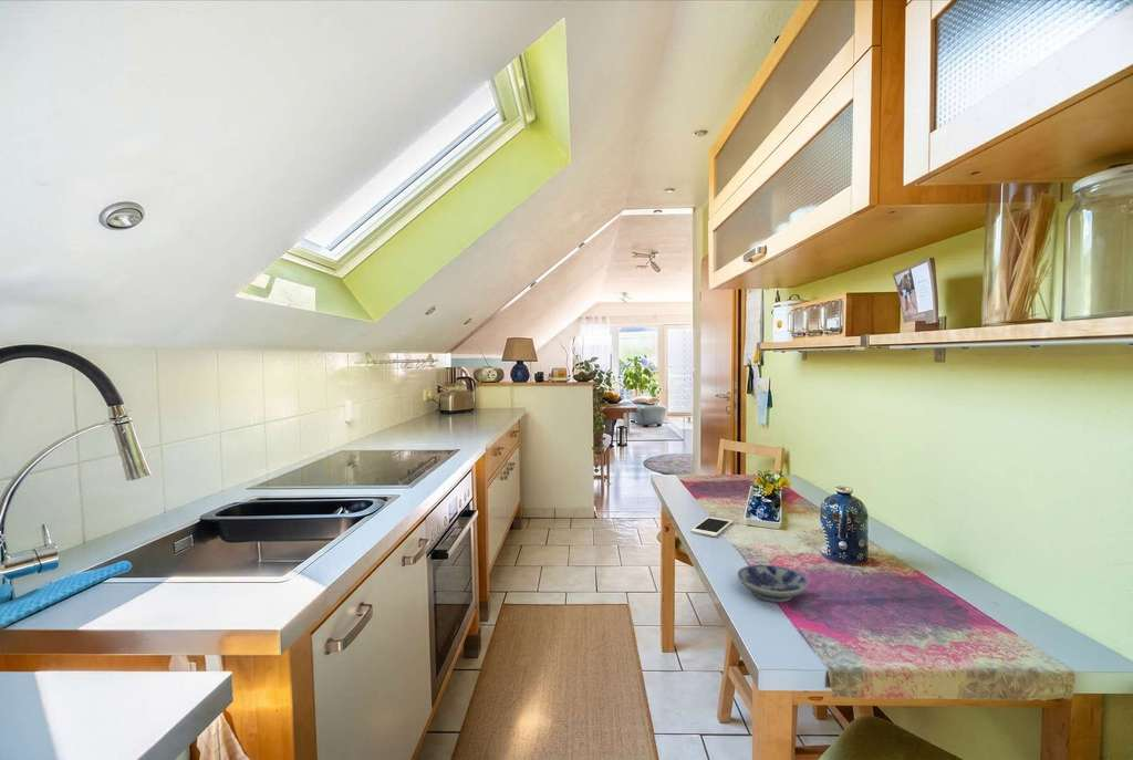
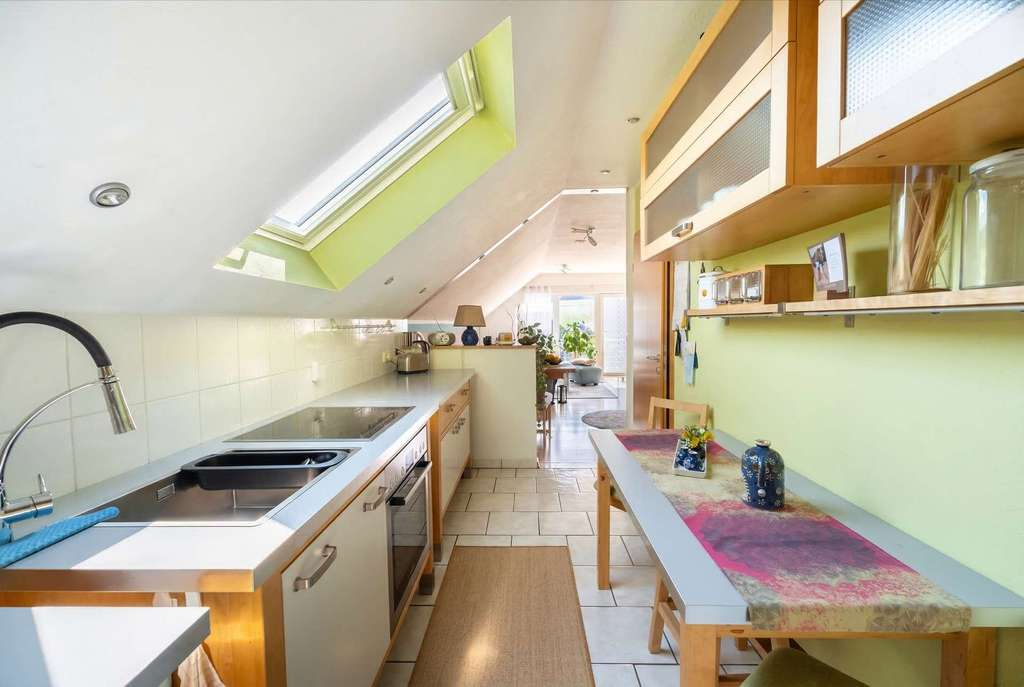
- bowl [736,563,809,603]
- cell phone [689,516,734,538]
